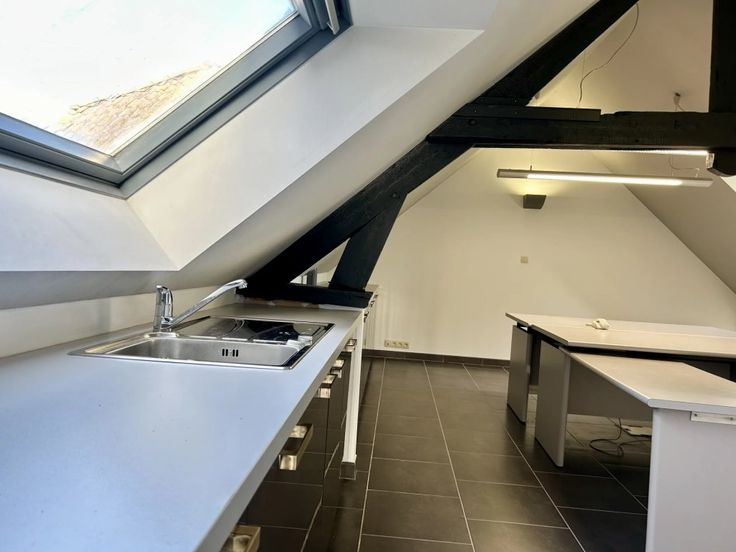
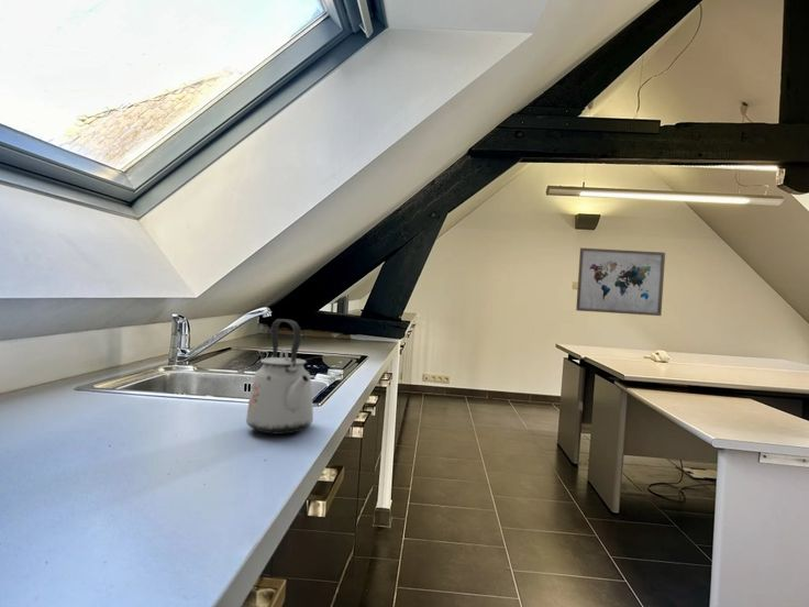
+ kettle [245,318,314,435]
+ wall art [575,246,666,317]
